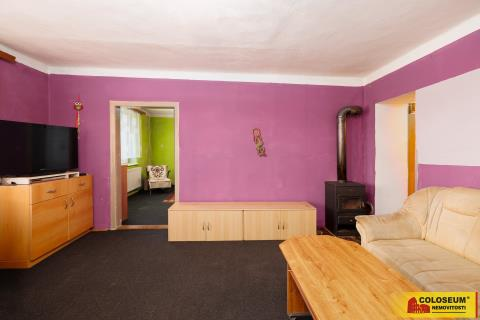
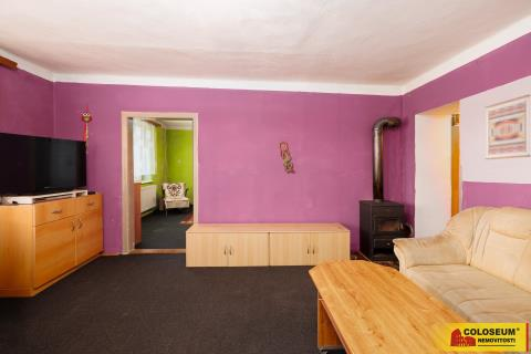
+ wall art [485,94,531,160]
